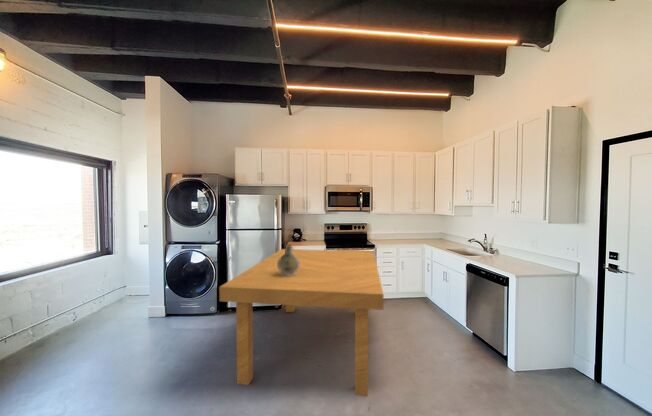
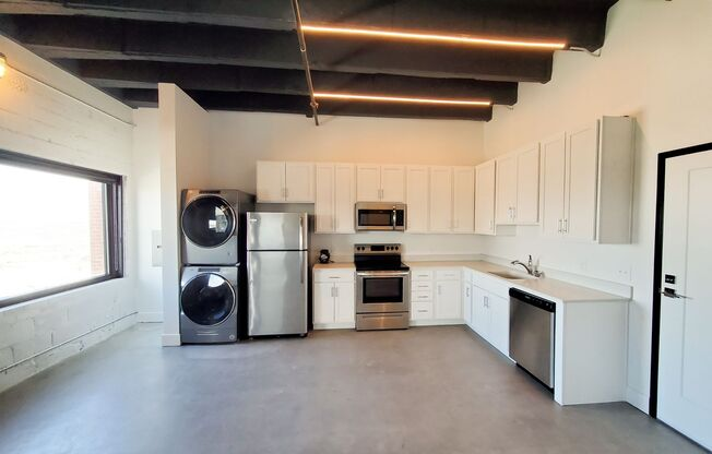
- ceramic jug [277,243,300,276]
- dining table [218,248,385,397]
